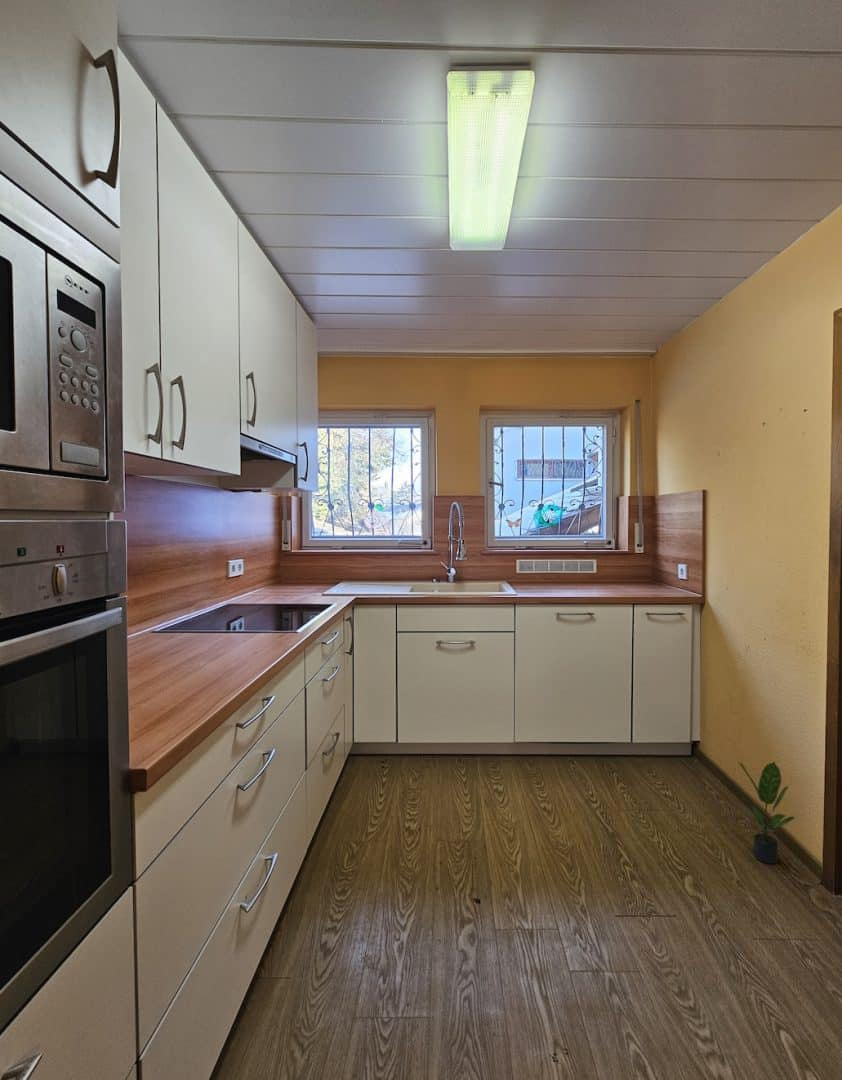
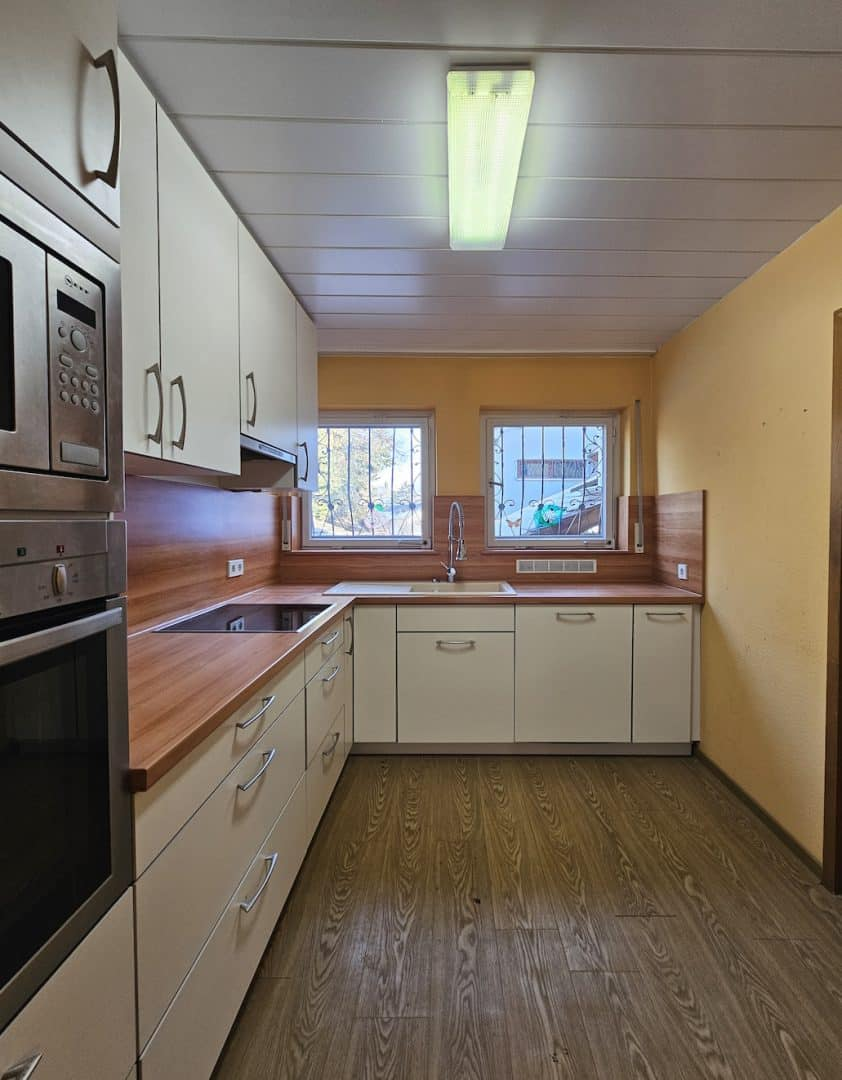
- potted plant [735,760,797,865]
